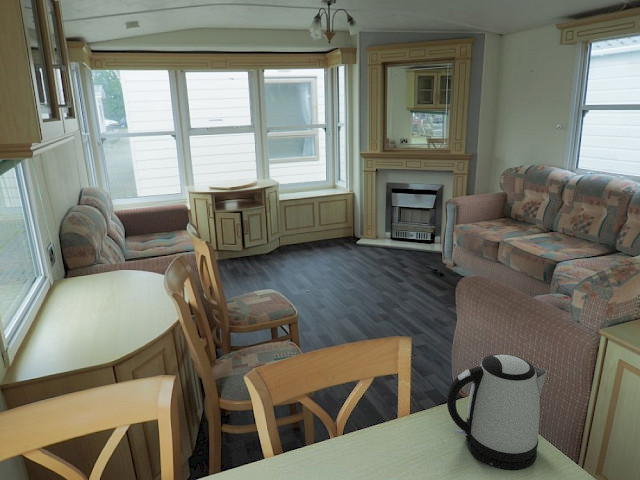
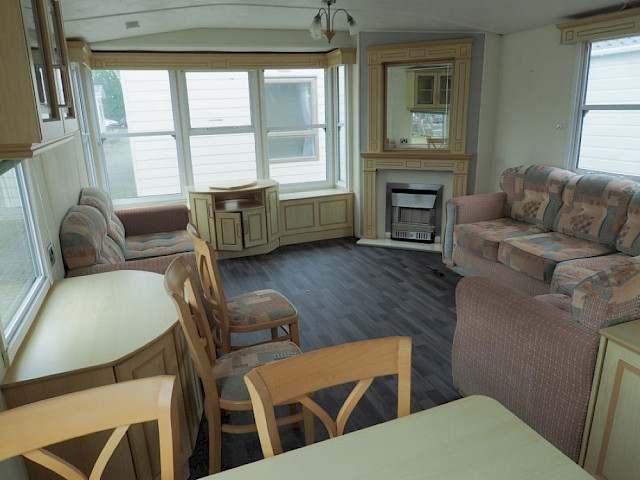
- kettle [446,353,548,472]
